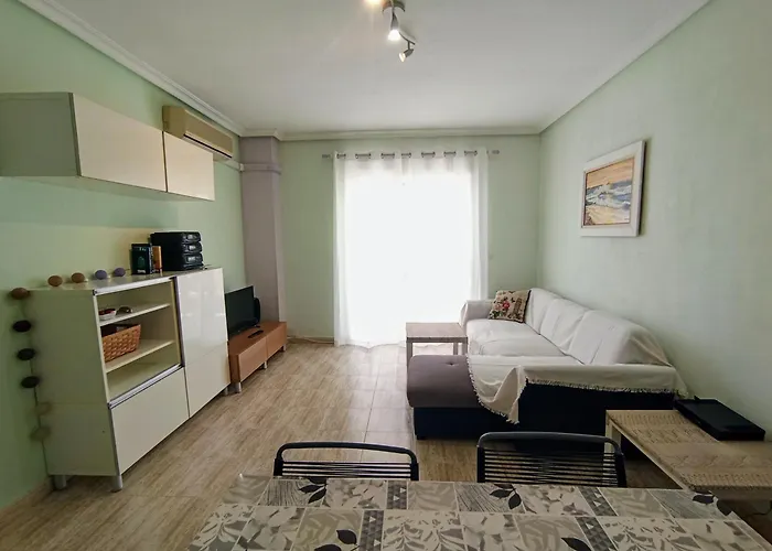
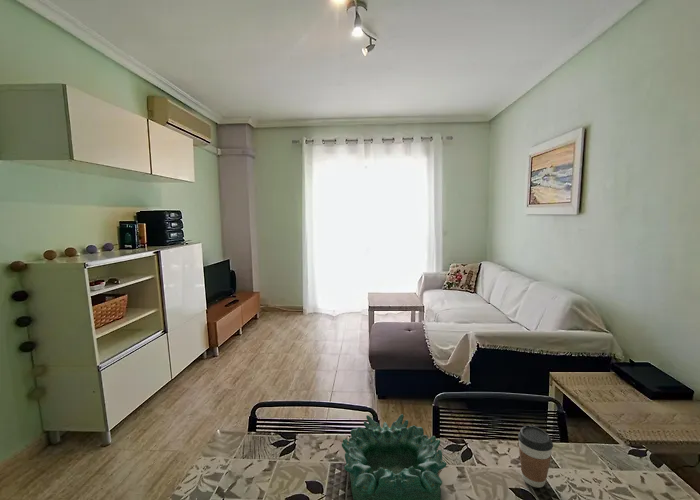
+ coffee cup [517,425,554,488]
+ decorative bowl [341,413,447,500]
